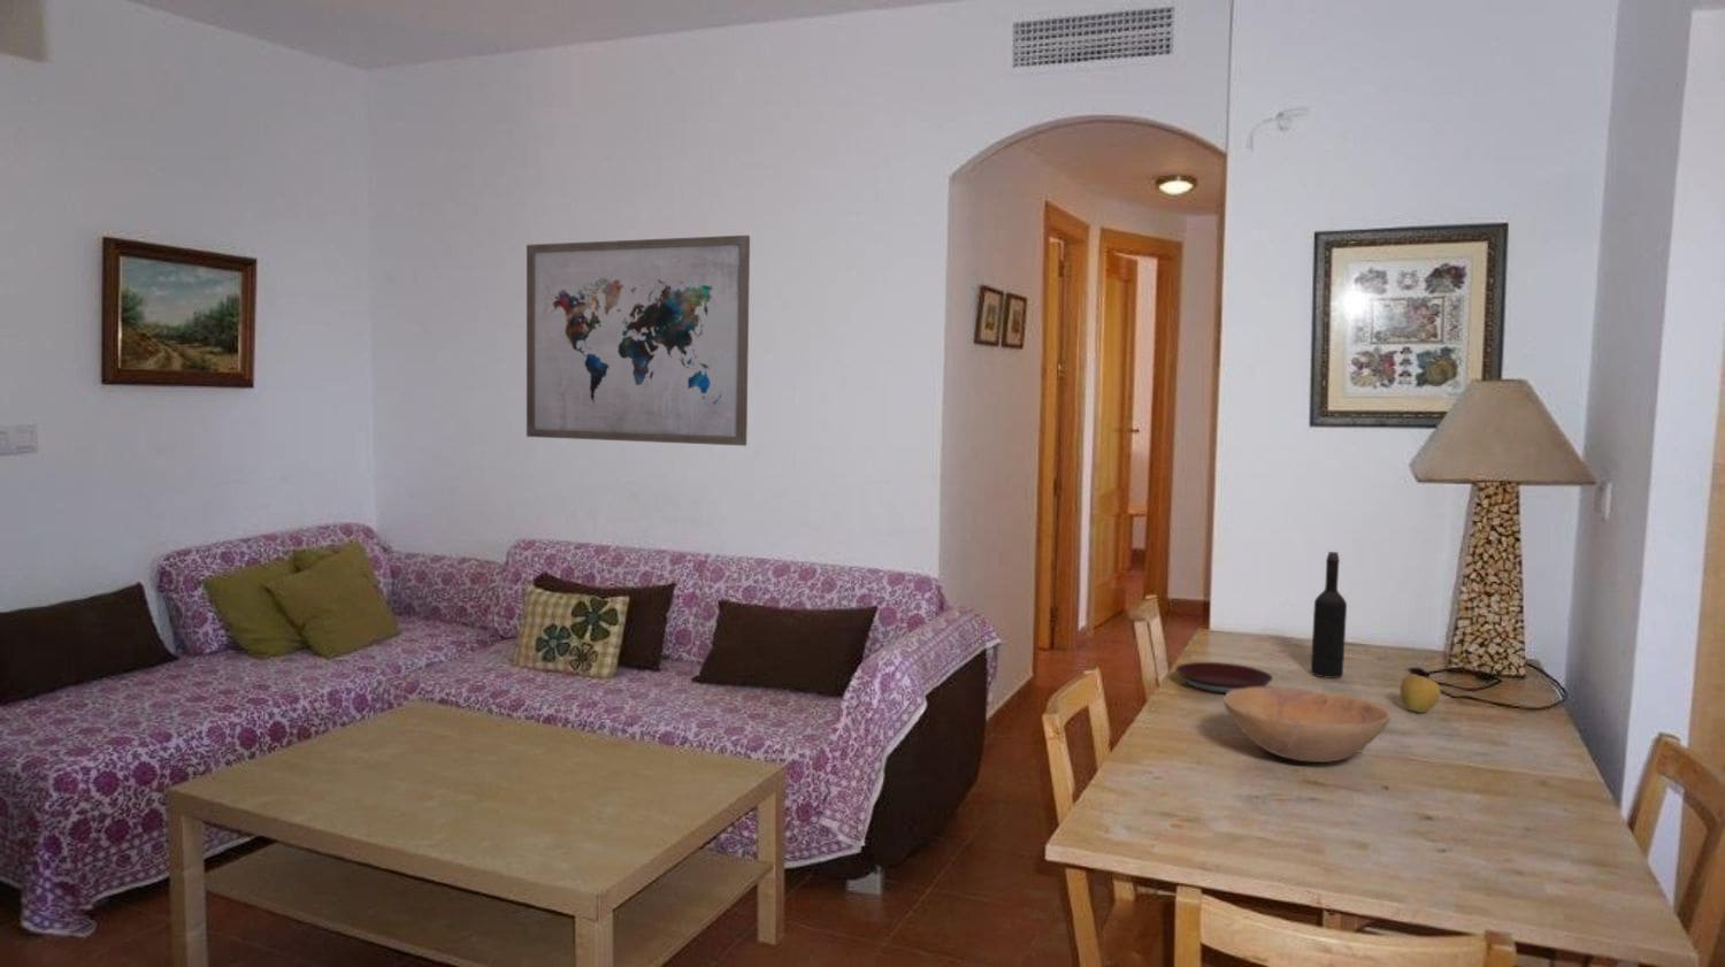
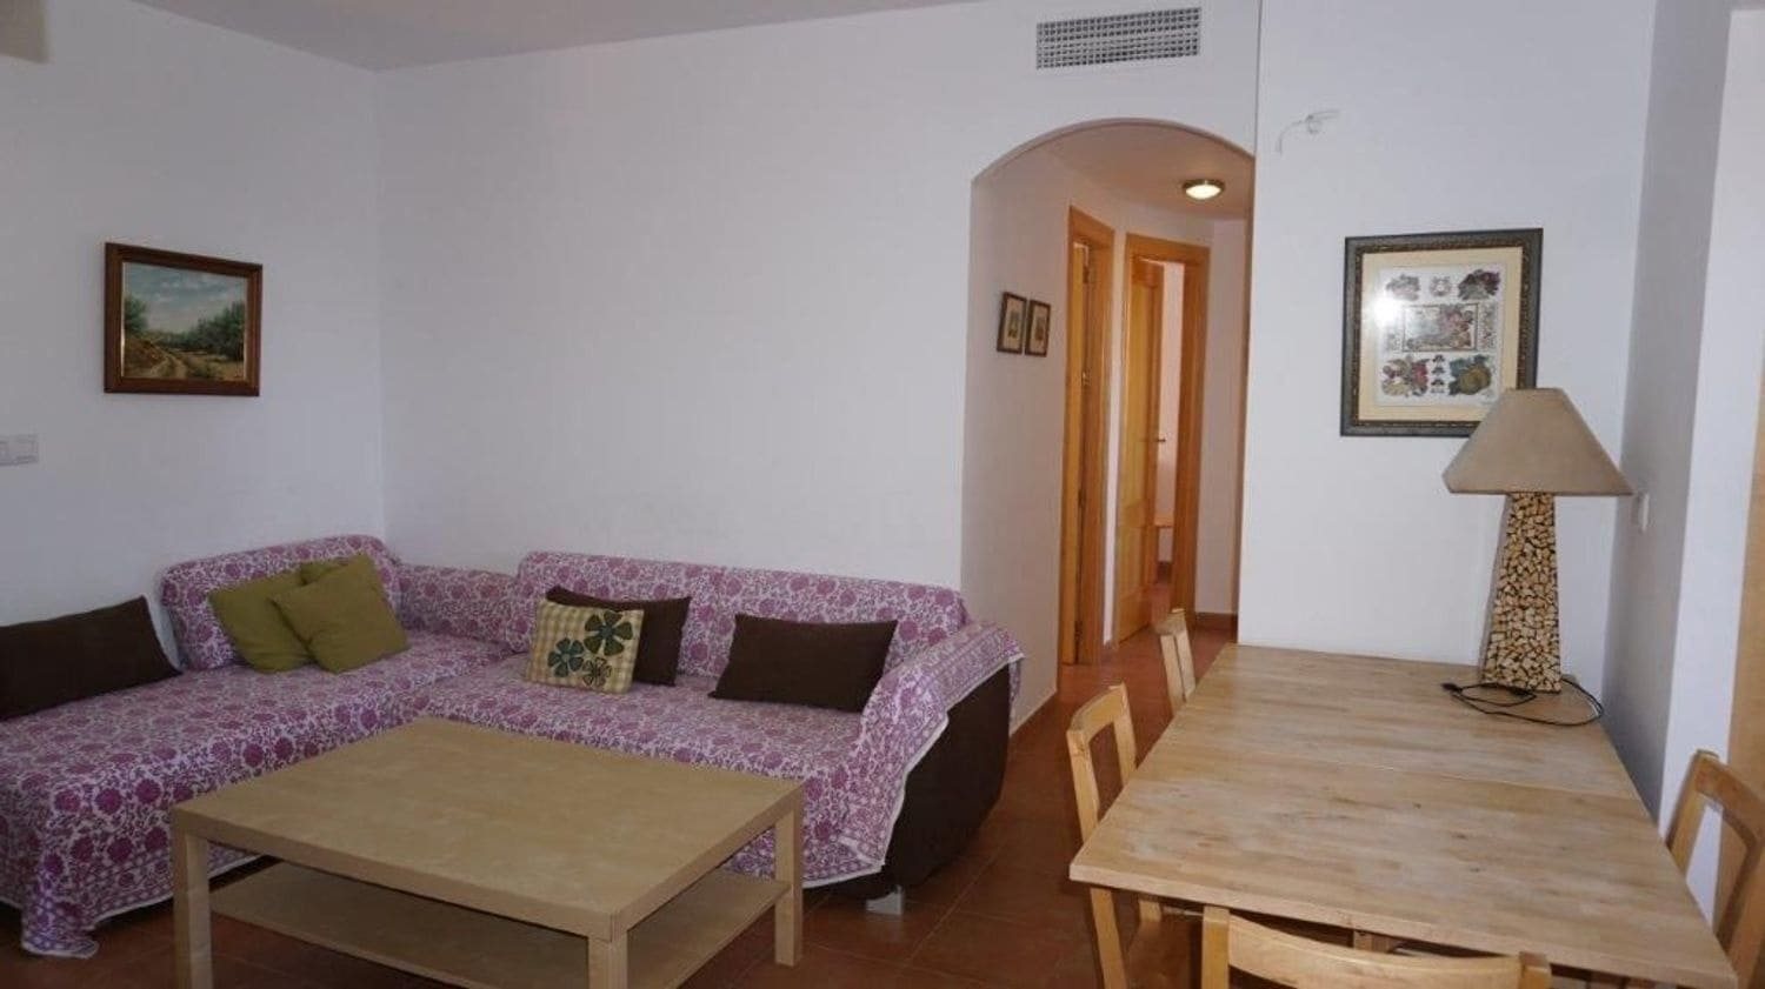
- bowl [1221,686,1392,763]
- apple [1398,674,1442,715]
- wall art [526,235,751,447]
- plate [1174,661,1274,694]
- wine bottle [1310,551,1348,679]
